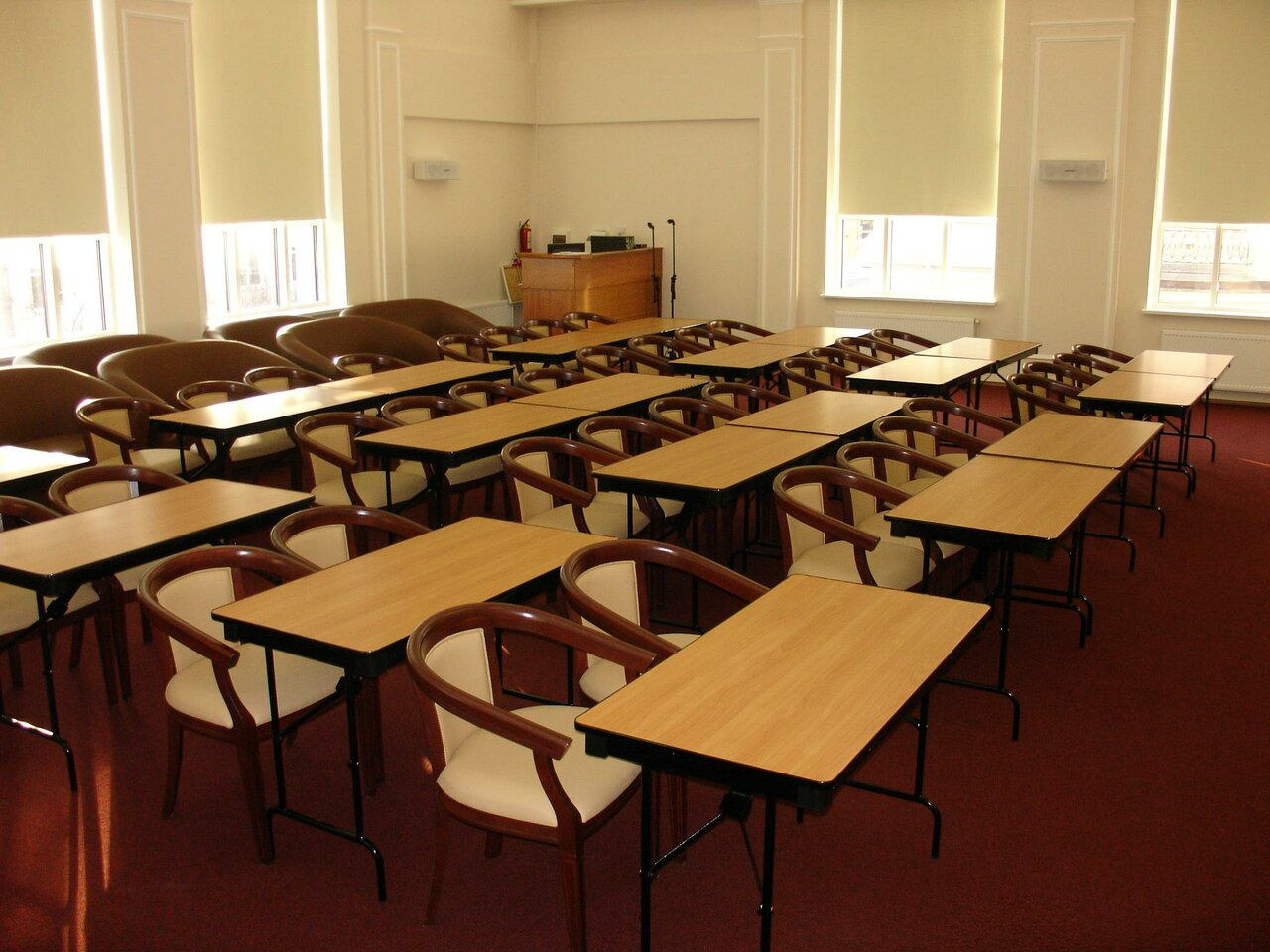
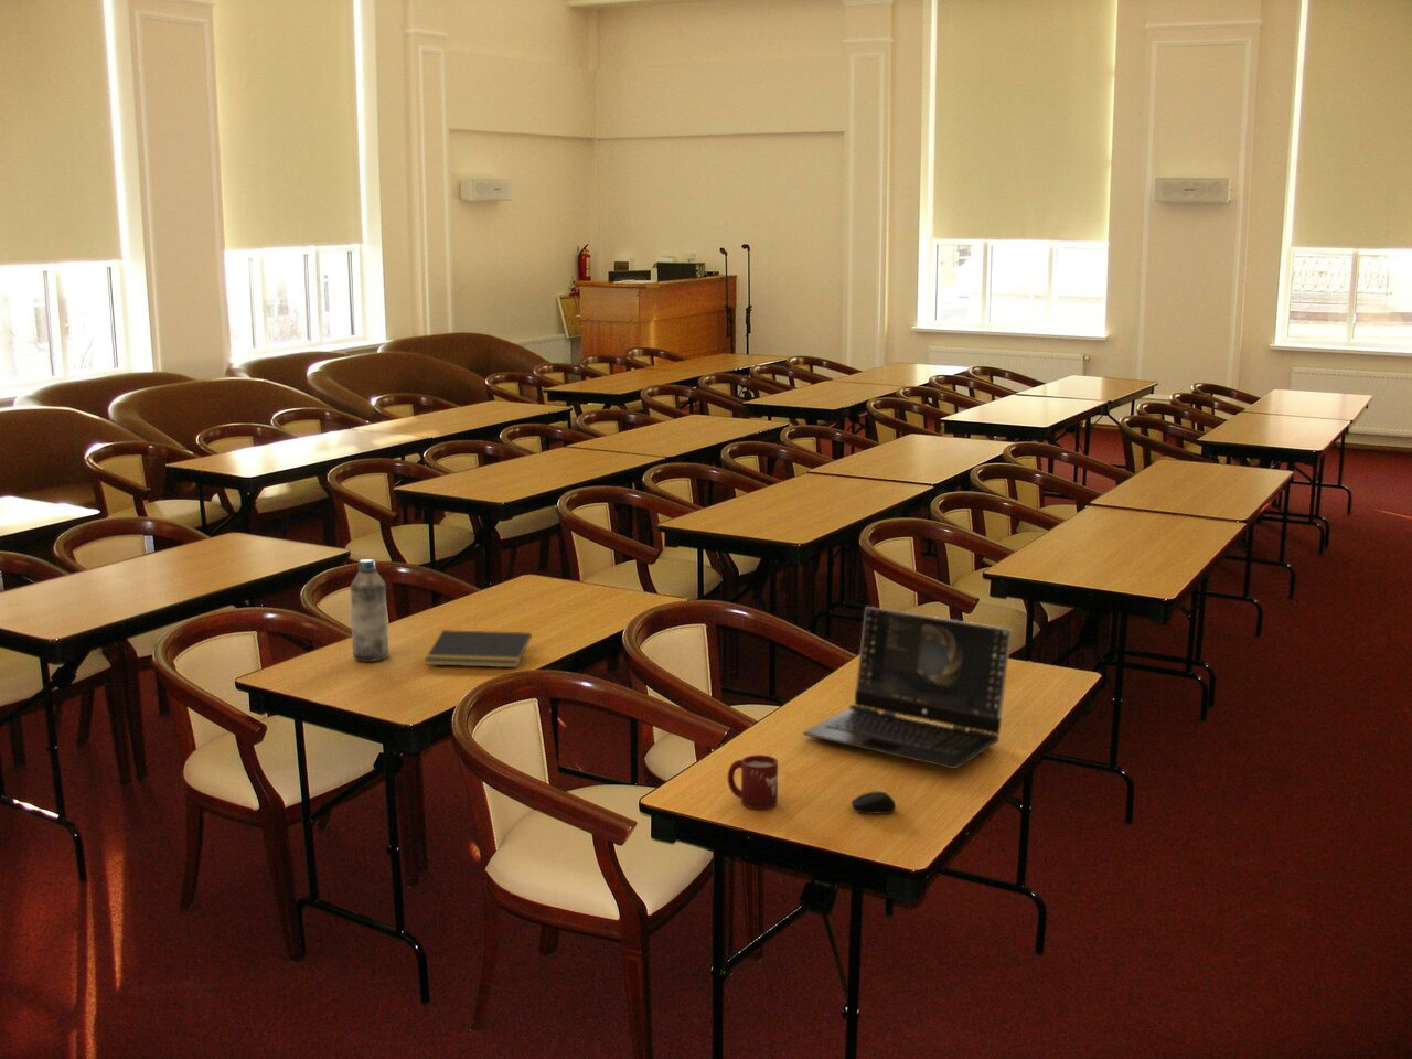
+ notepad [424,629,533,669]
+ laptop [802,605,1013,770]
+ cup [727,753,778,810]
+ computer mouse [849,790,897,814]
+ water bottle [349,558,389,663]
